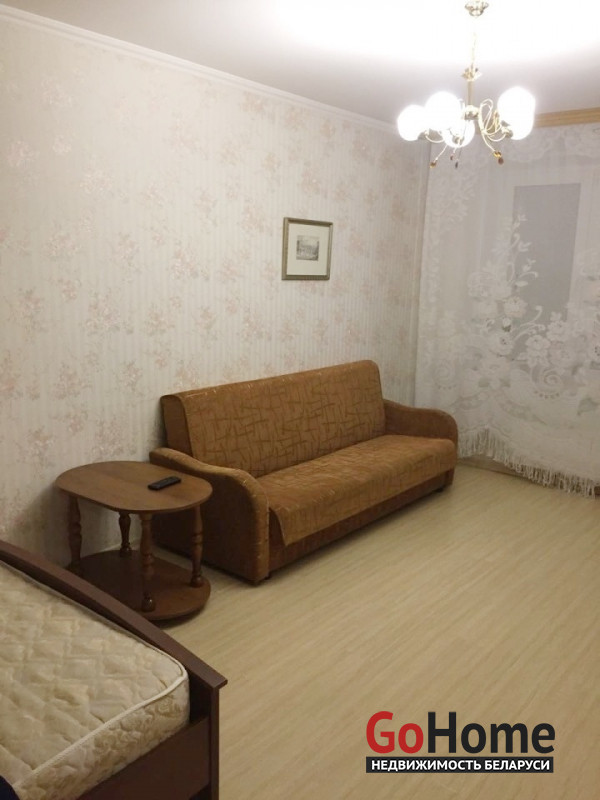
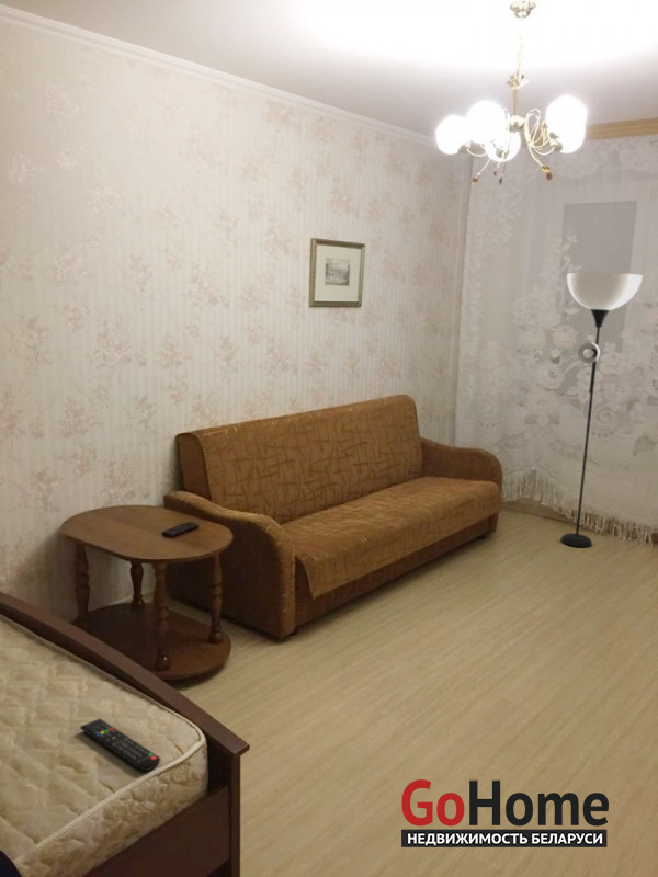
+ floor lamp [559,272,644,548]
+ remote control [79,718,161,772]
